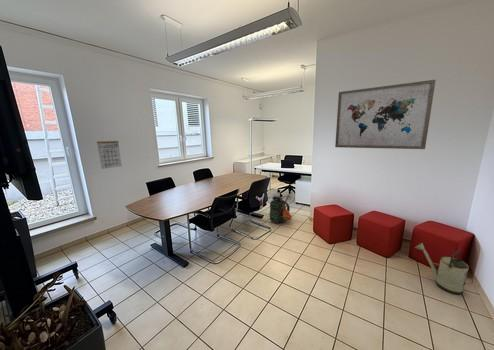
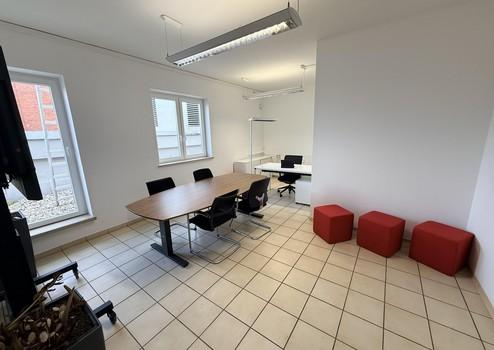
- wall art [334,79,437,150]
- backpack [268,193,293,224]
- calendar [96,136,122,170]
- watering can [414,242,474,295]
